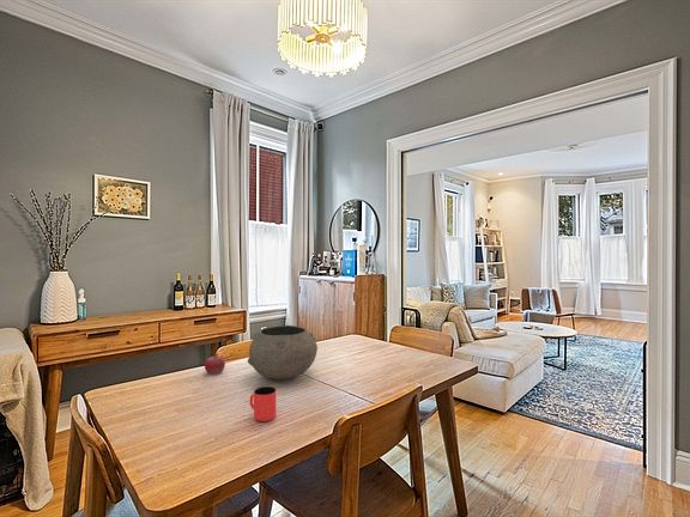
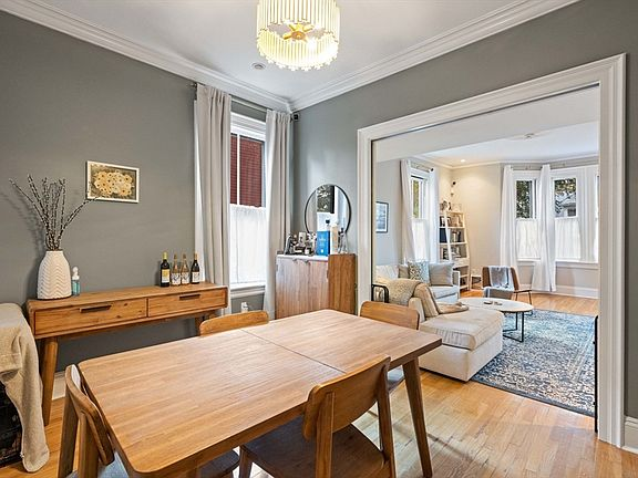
- bowl [247,324,319,381]
- fruit [204,353,226,376]
- cup [249,385,278,422]
